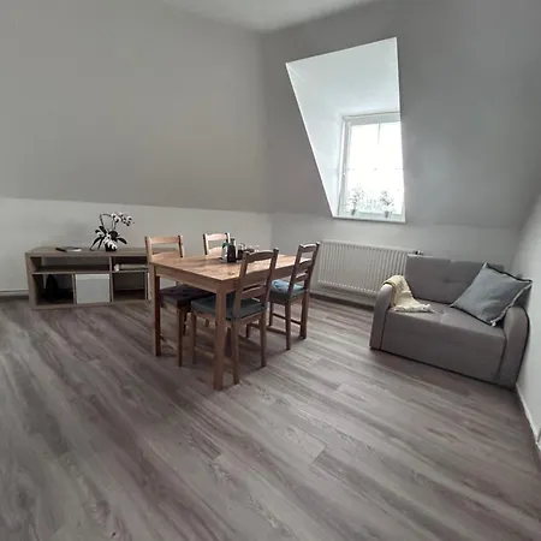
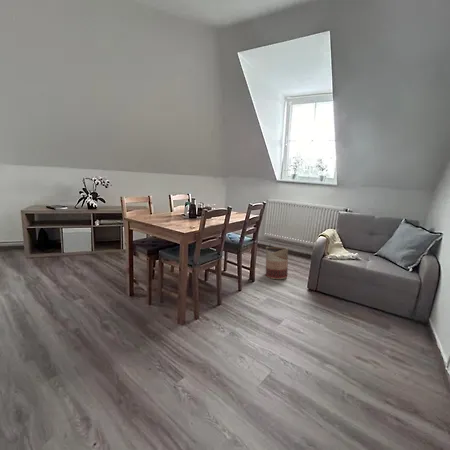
+ basket [265,246,289,280]
